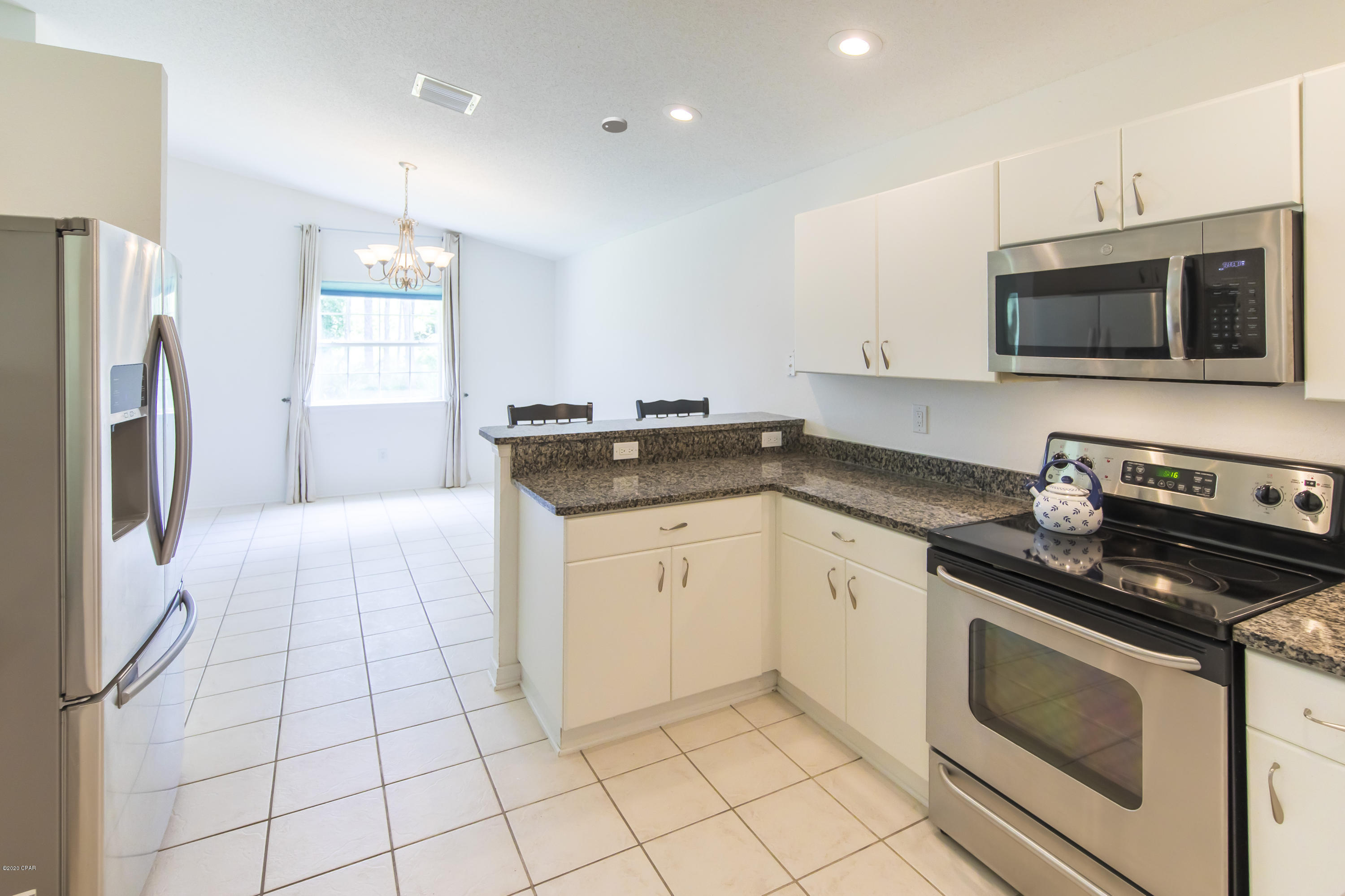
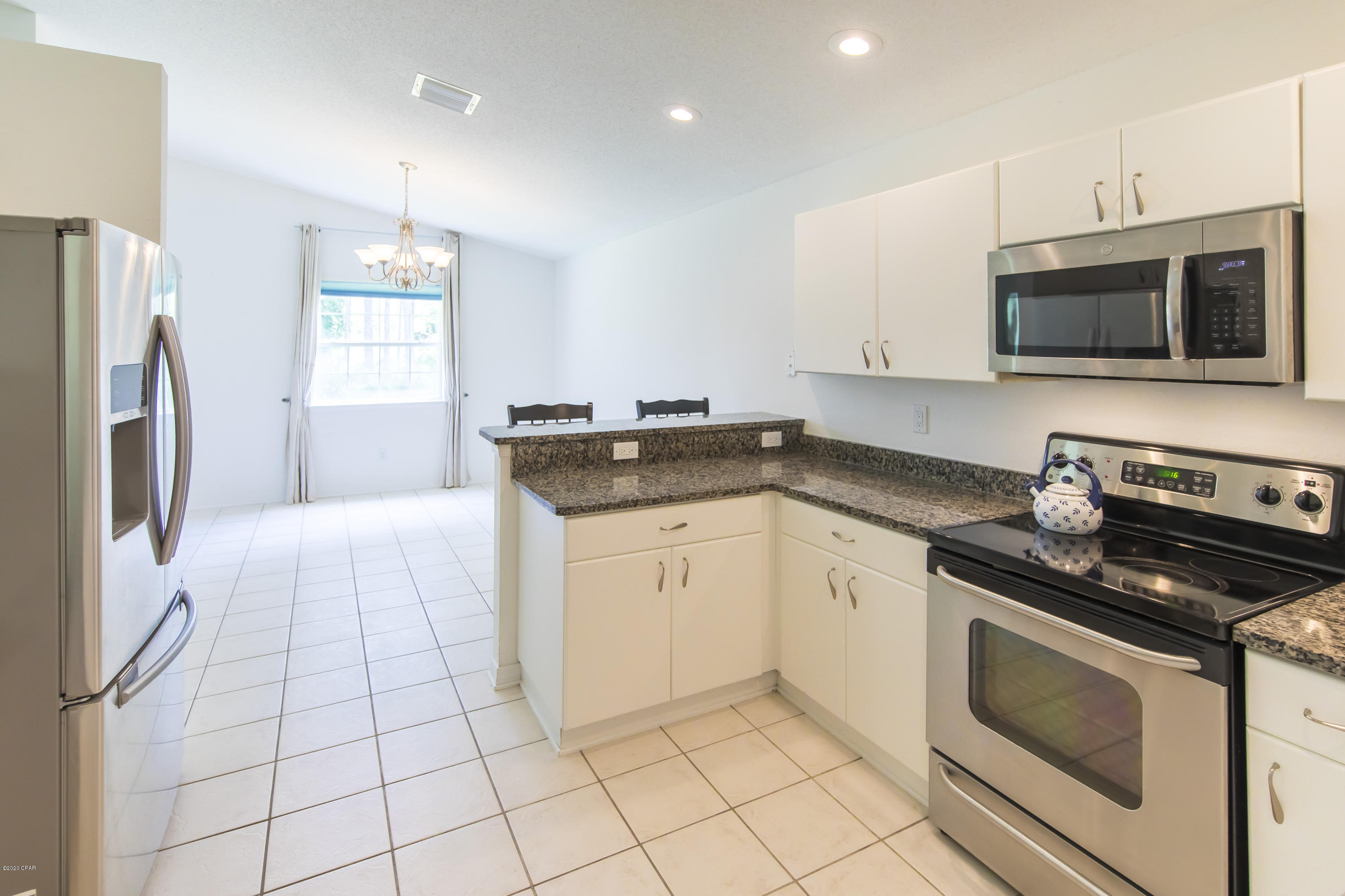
- smoke detector [602,117,628,133]
